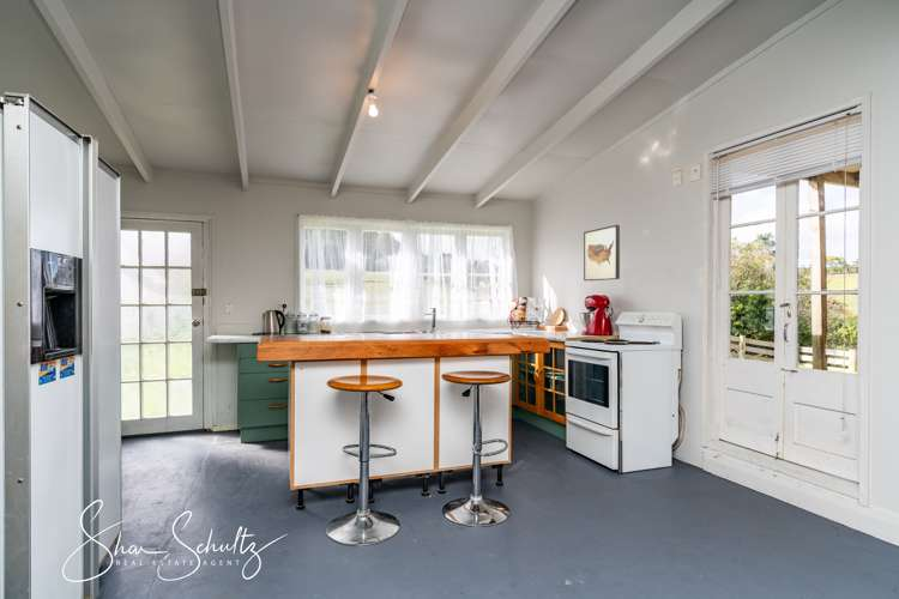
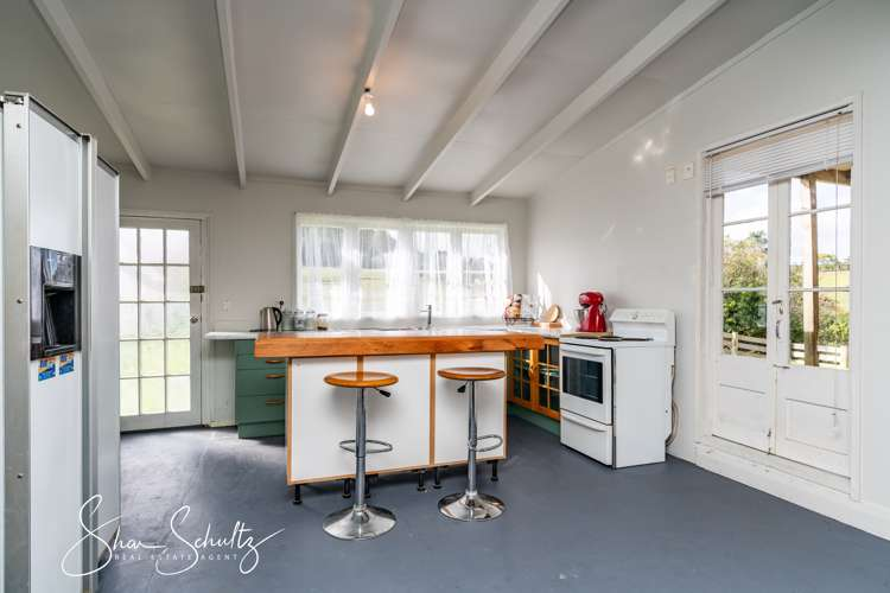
- wall art [583,224,621,282]
